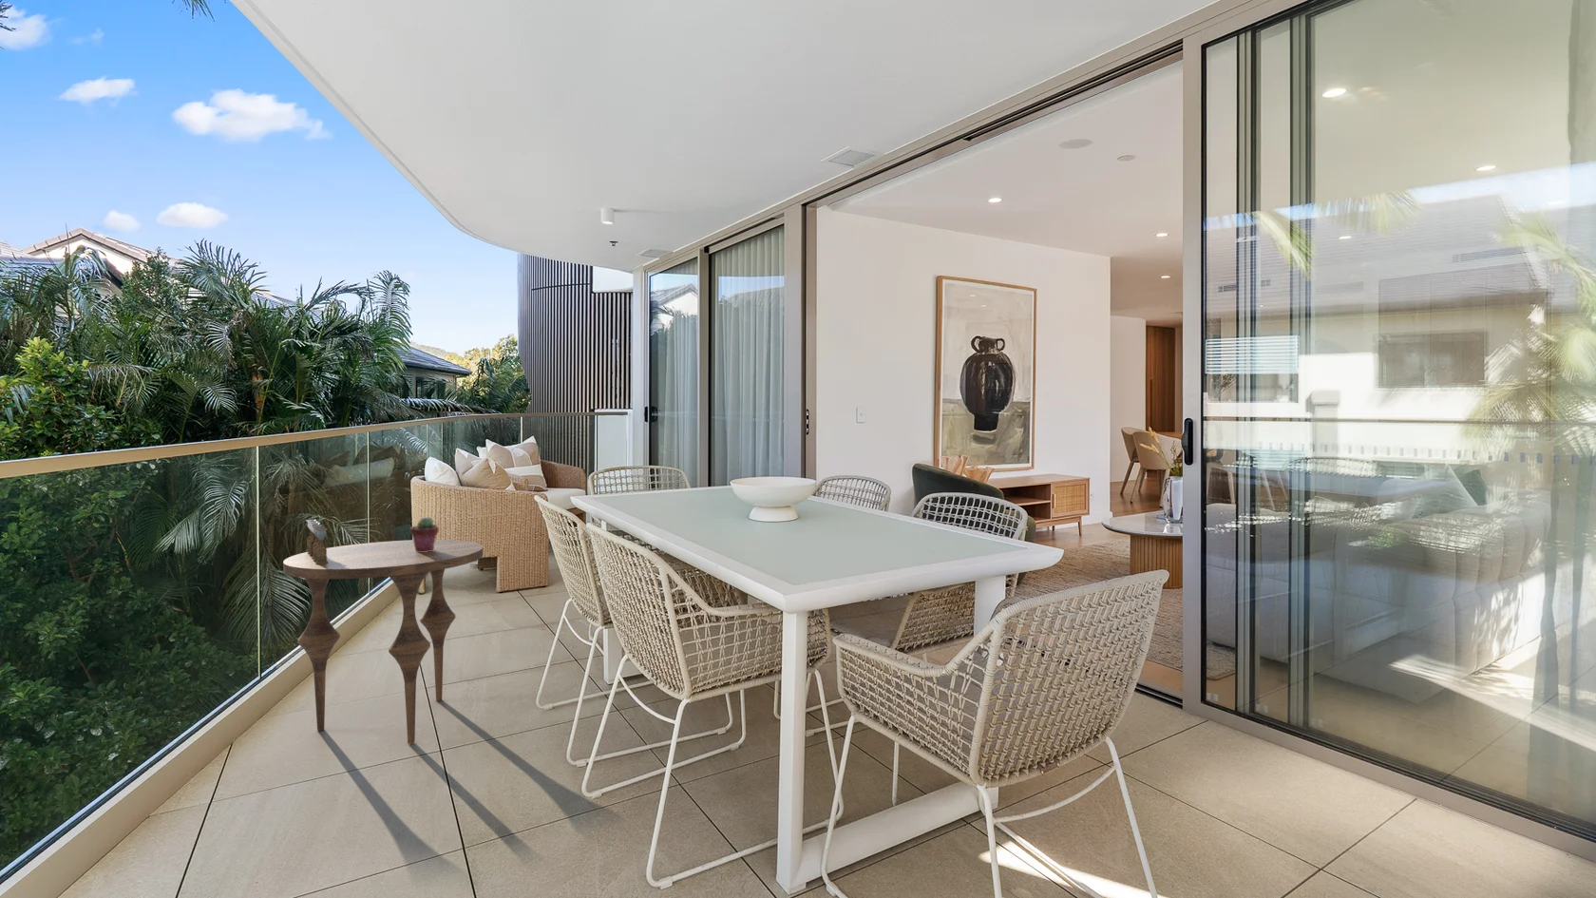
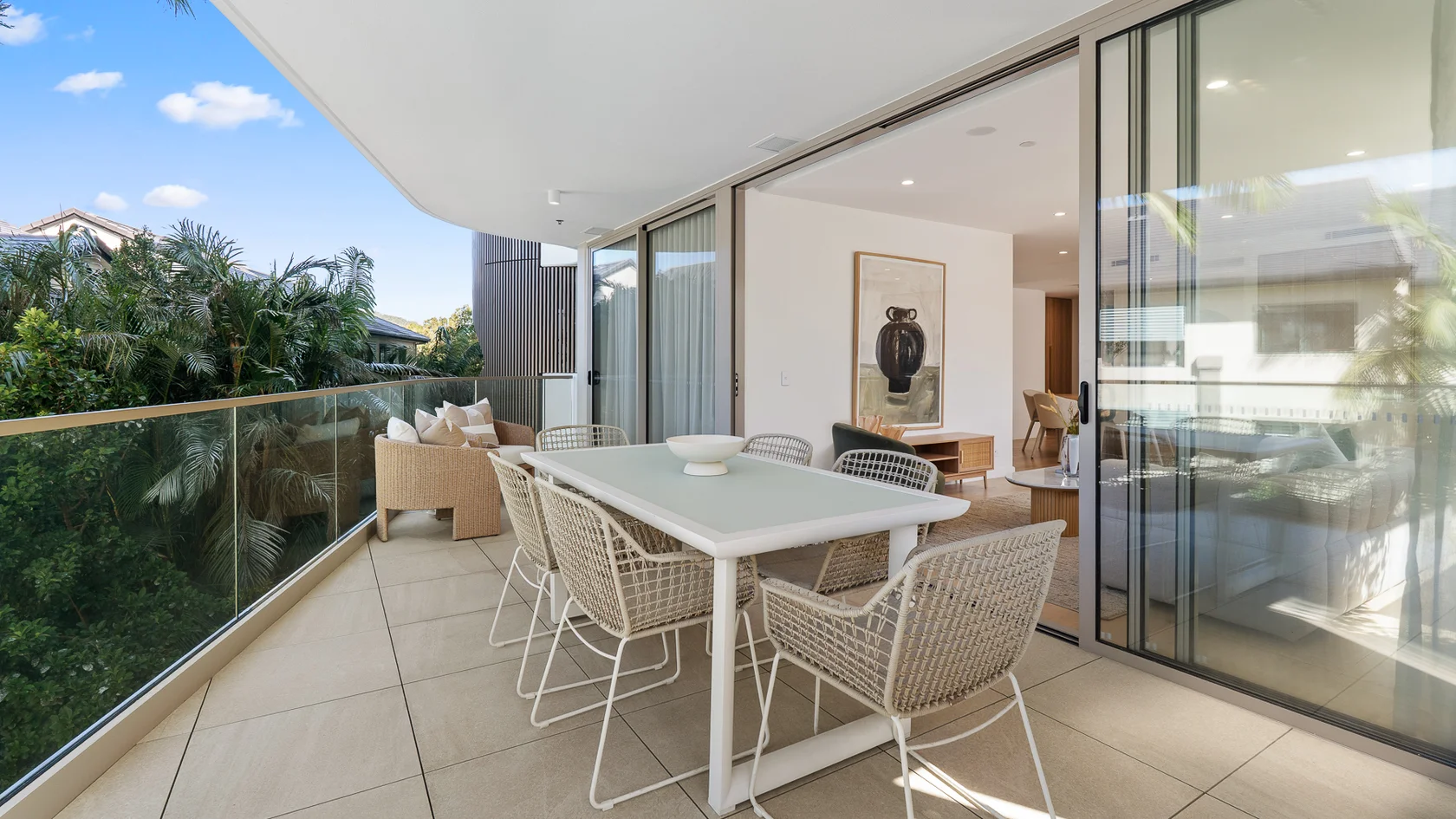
- potted succulent [410,516,440,553]
- side table [282,538,483,744]
- lantern [305,519,329,565]
